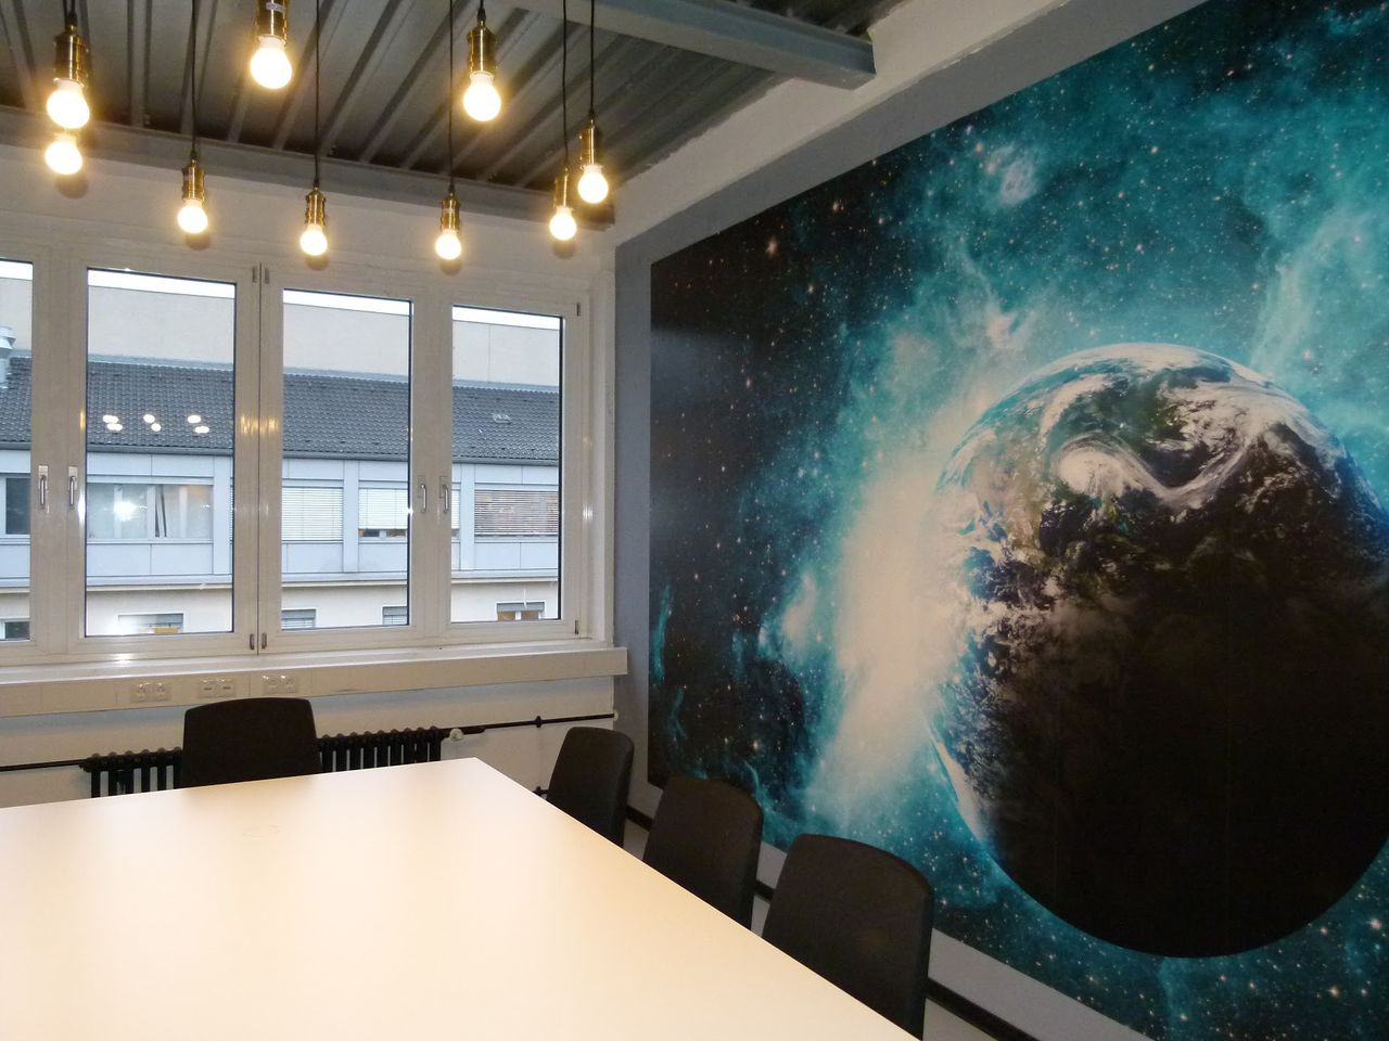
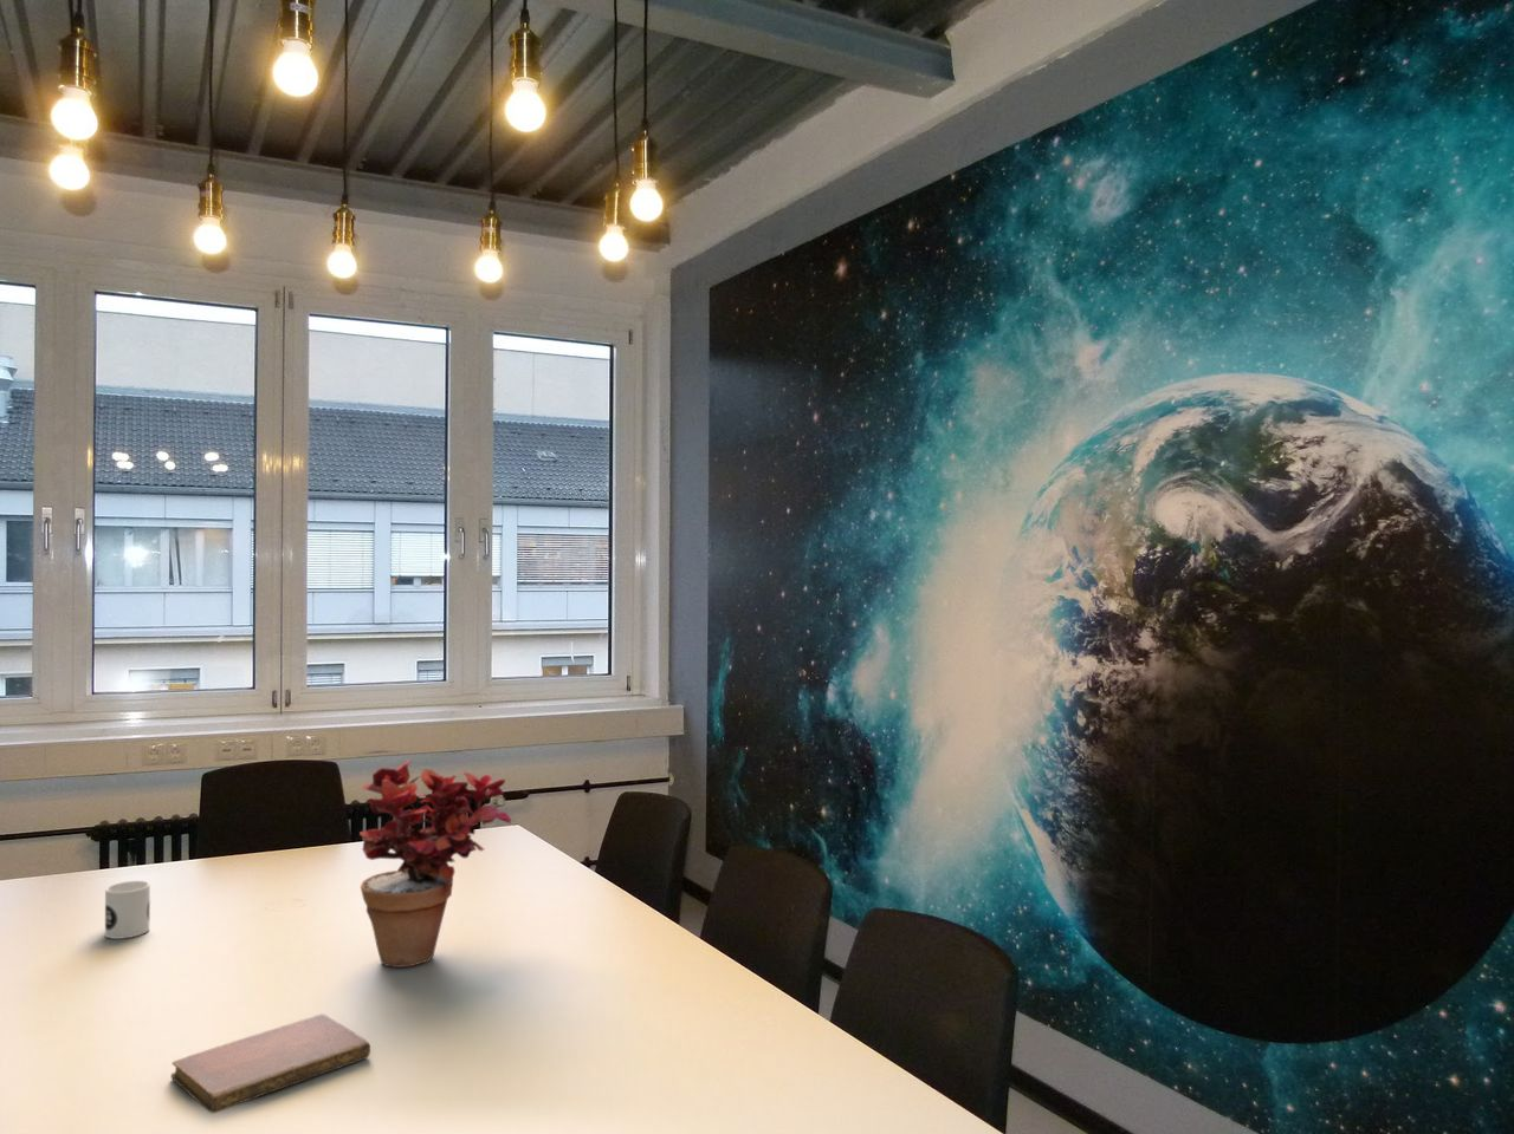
+ potted plant [359,759,513,968]
+ notebook [170,1012,372,1114]
+ mug [104,880,151,940]
